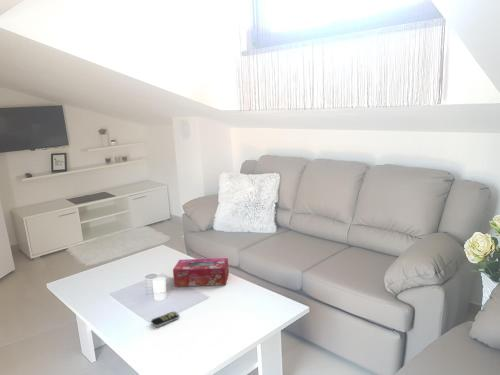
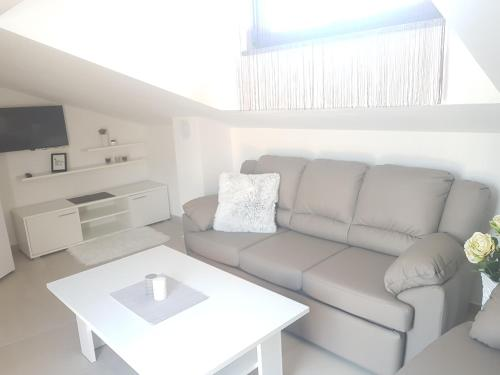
- remote control [150,310,180,328]
- tissue box [172,257,230,287]
